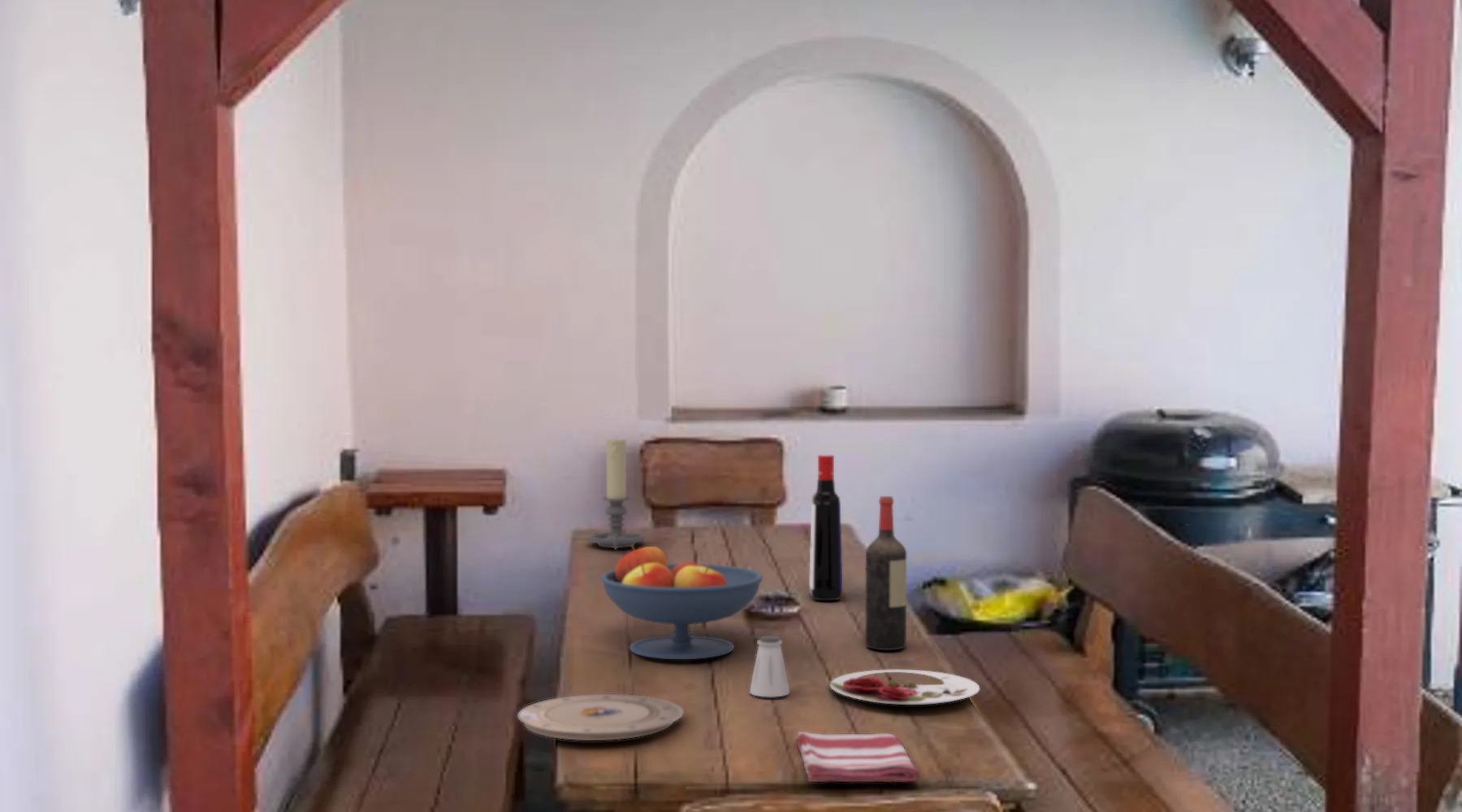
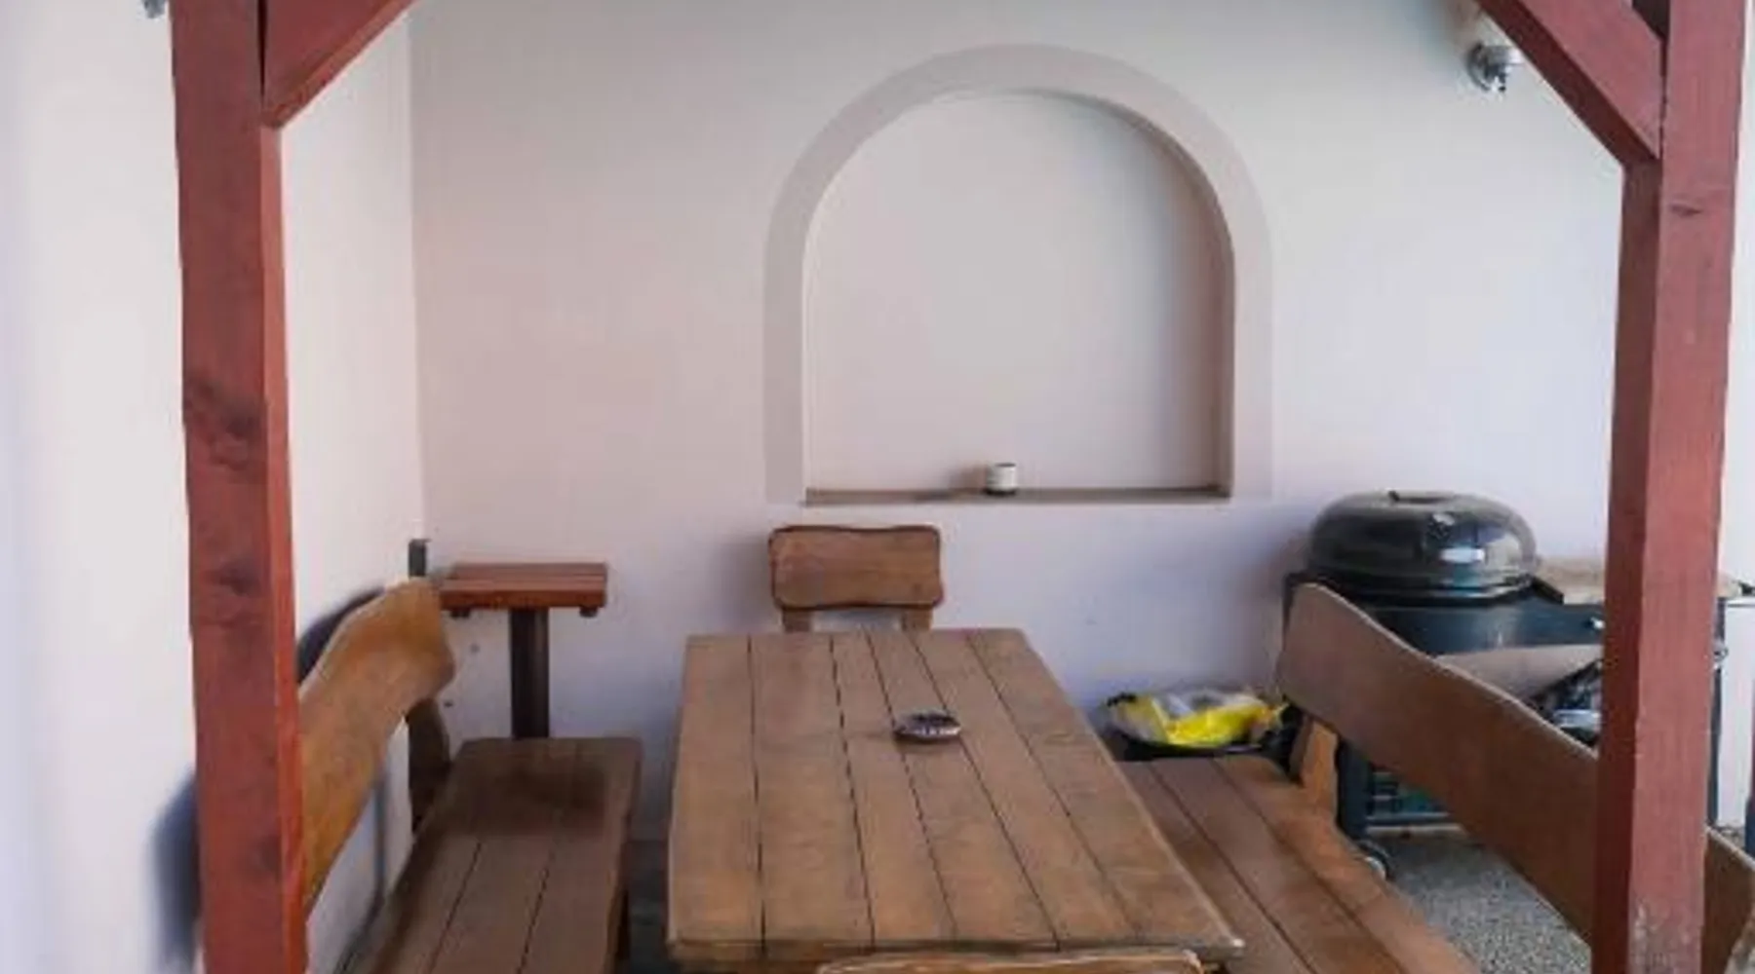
- plate [829,668,980,706]
- candle holder [586,436,647,551]
- saltshaker [749,635,790,698]
- dish towel [796,731,920,783]
- liquor bottle [809,454,843,602]
- fruit bowl [599,545,763,660]
- plate [516,693,684,741]
- wine bottle [864,495,907,651]
